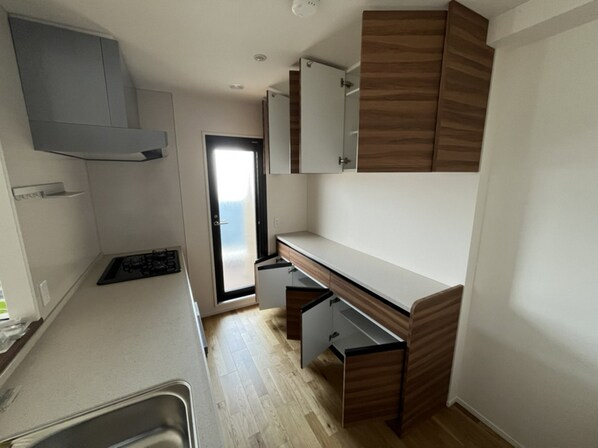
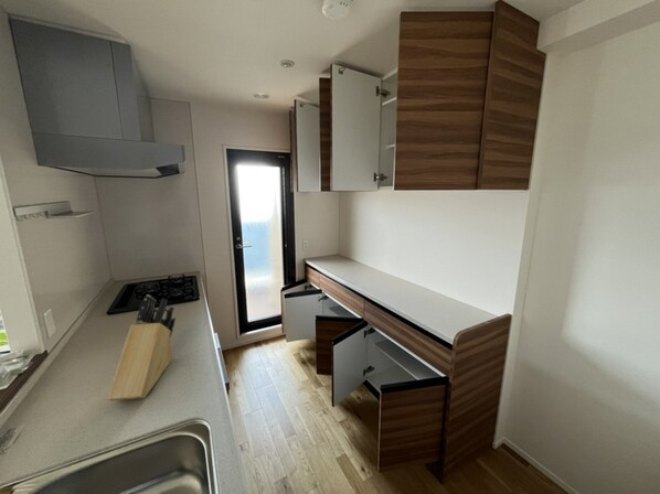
+ knife block [106,293,177,401]
